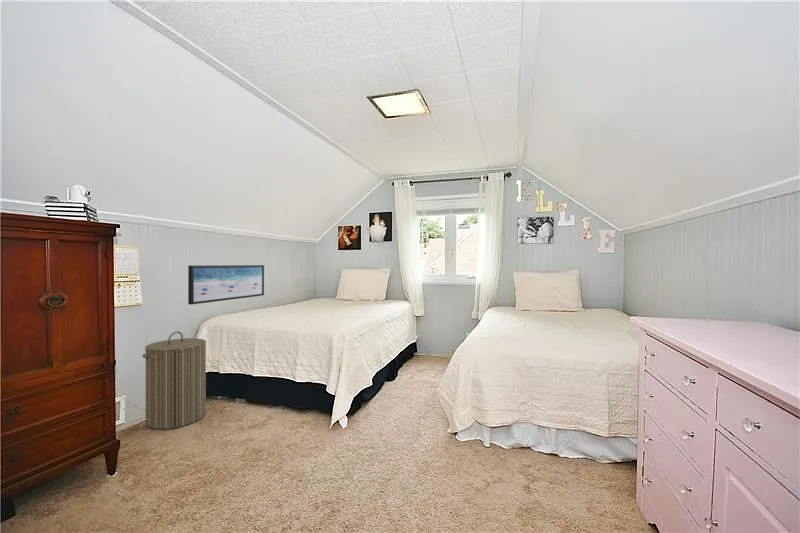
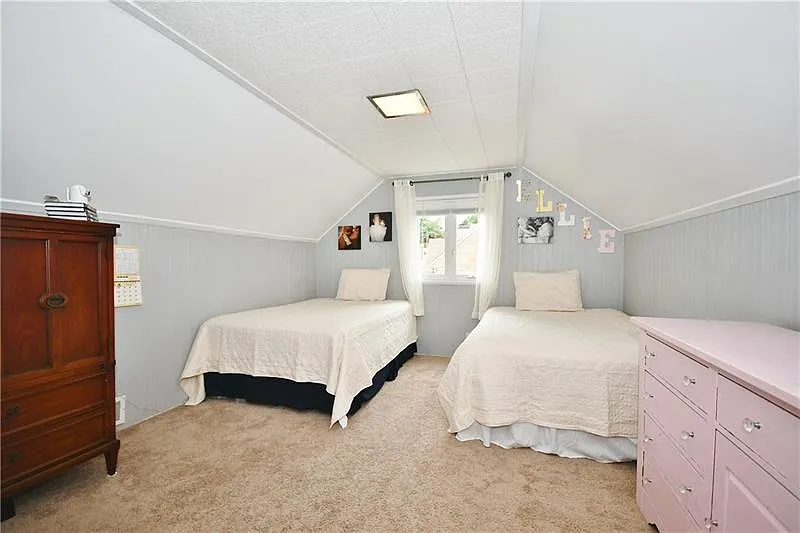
- wall art [187,264,265,305]
- laundry hamper [142,331,207,430]
